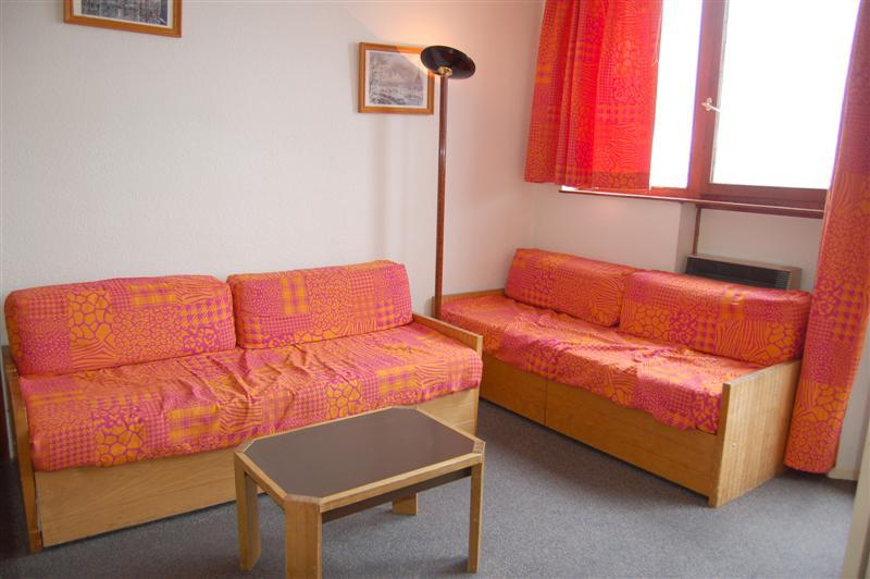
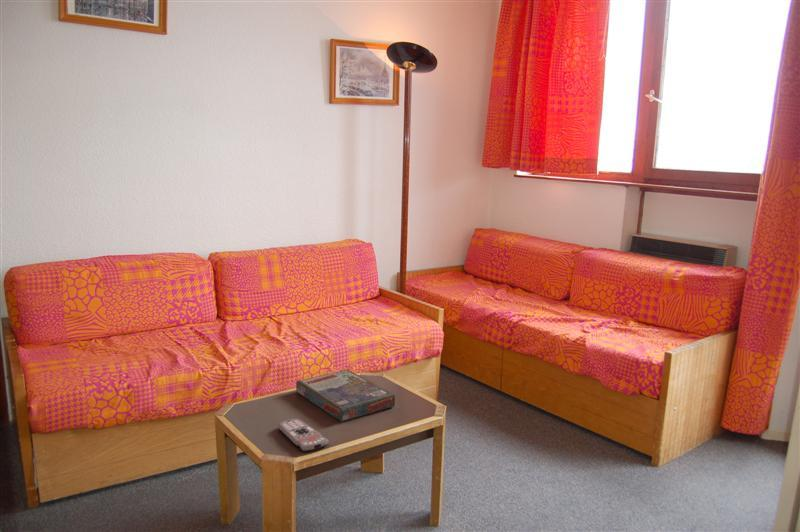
+ remote control [278,418,329,453]
+ board game [295,368,396,423]
